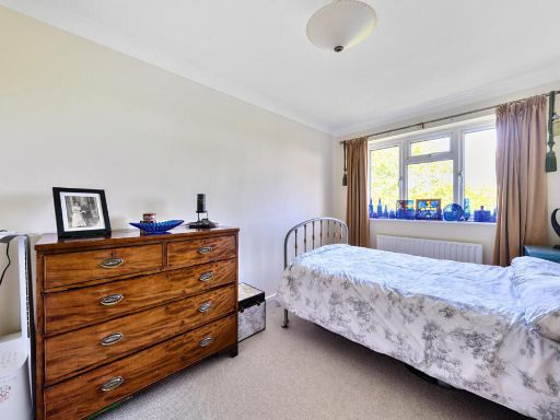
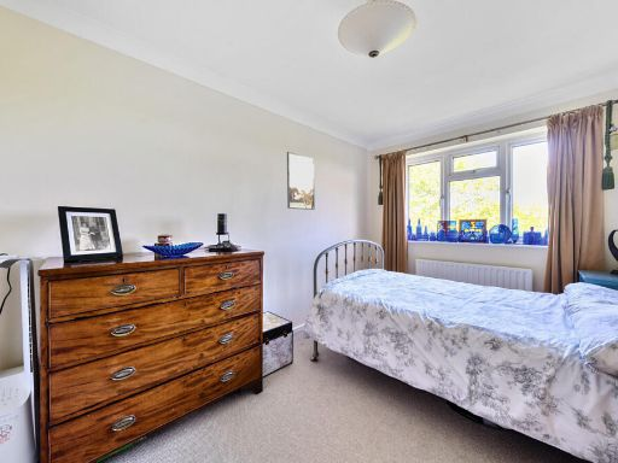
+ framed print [286,151,316,211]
